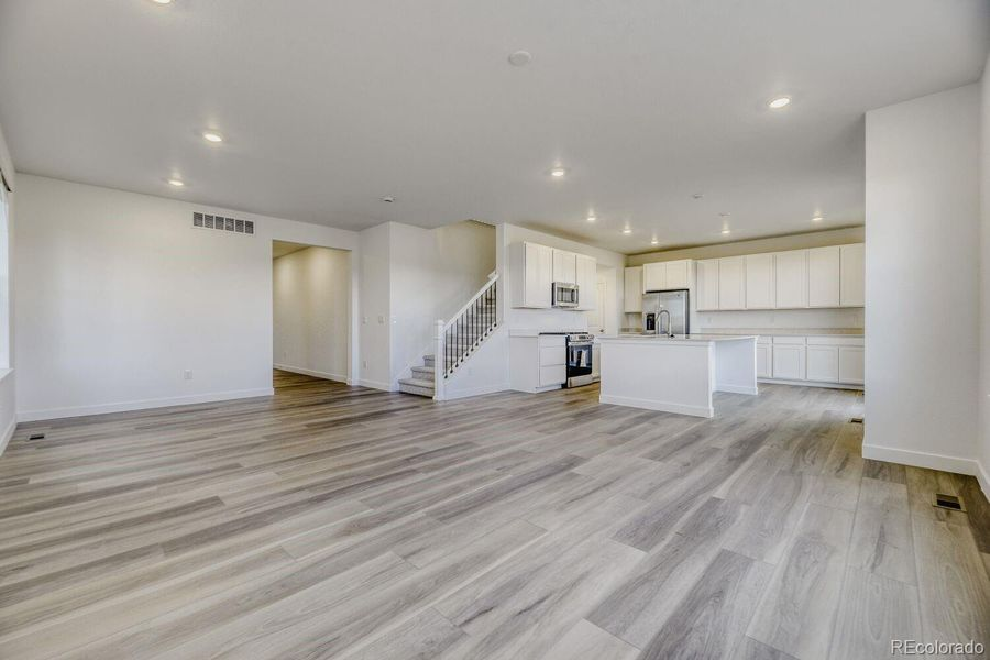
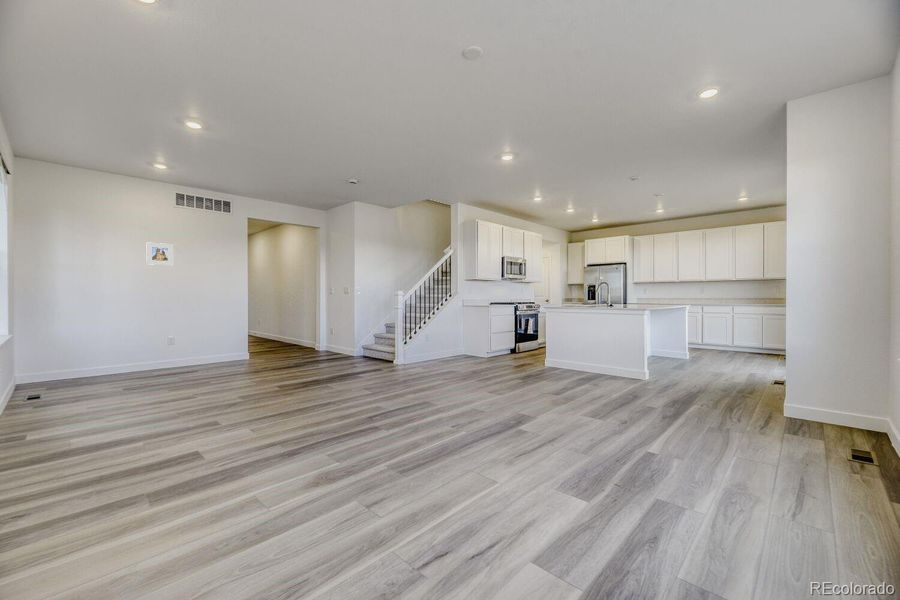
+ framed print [146,242,174,266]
